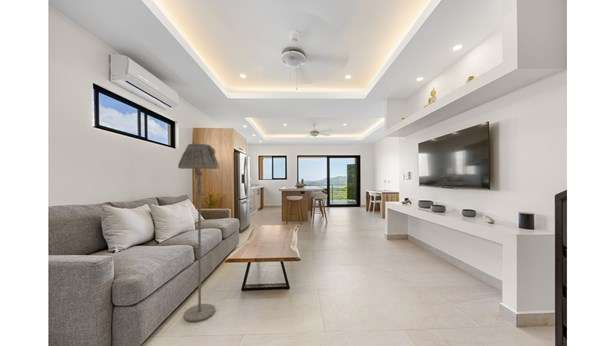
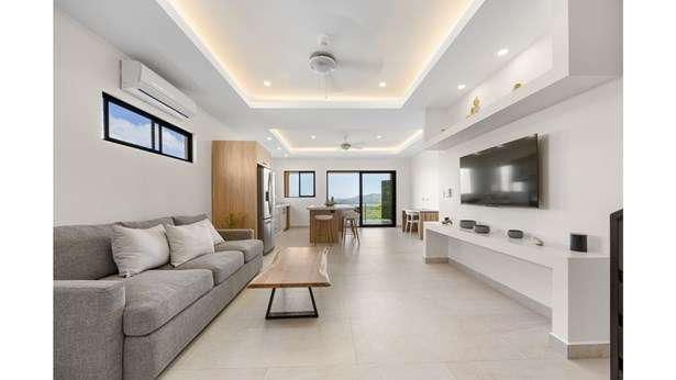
- floor lamp [177,143,220,323]
